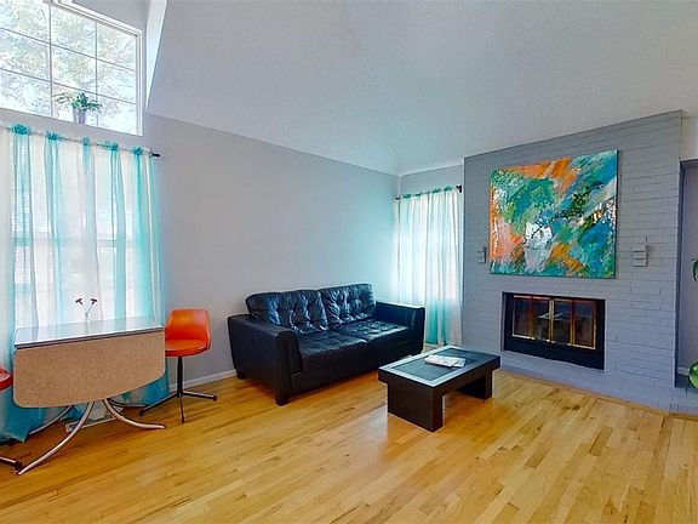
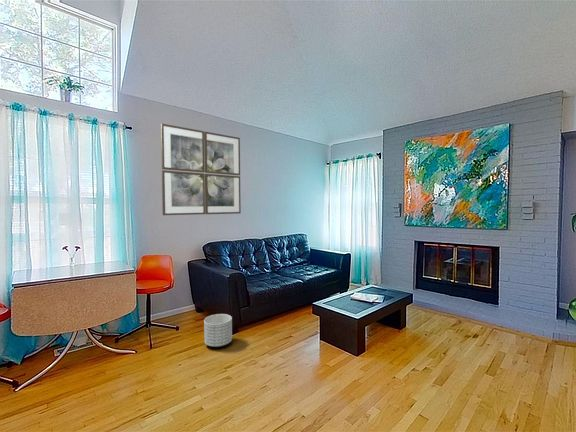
+ wall art [160,123,242,216]
+ planter [203,313,233,348]
